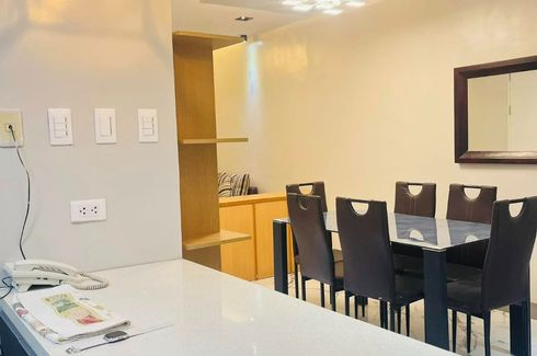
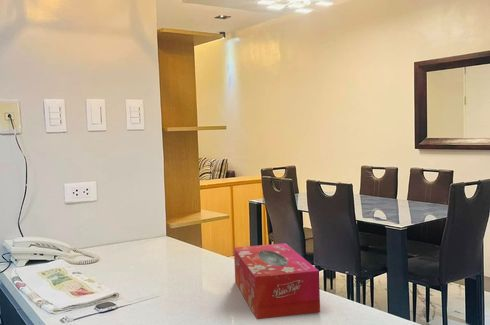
+ tissue box [233,242,321,320]
